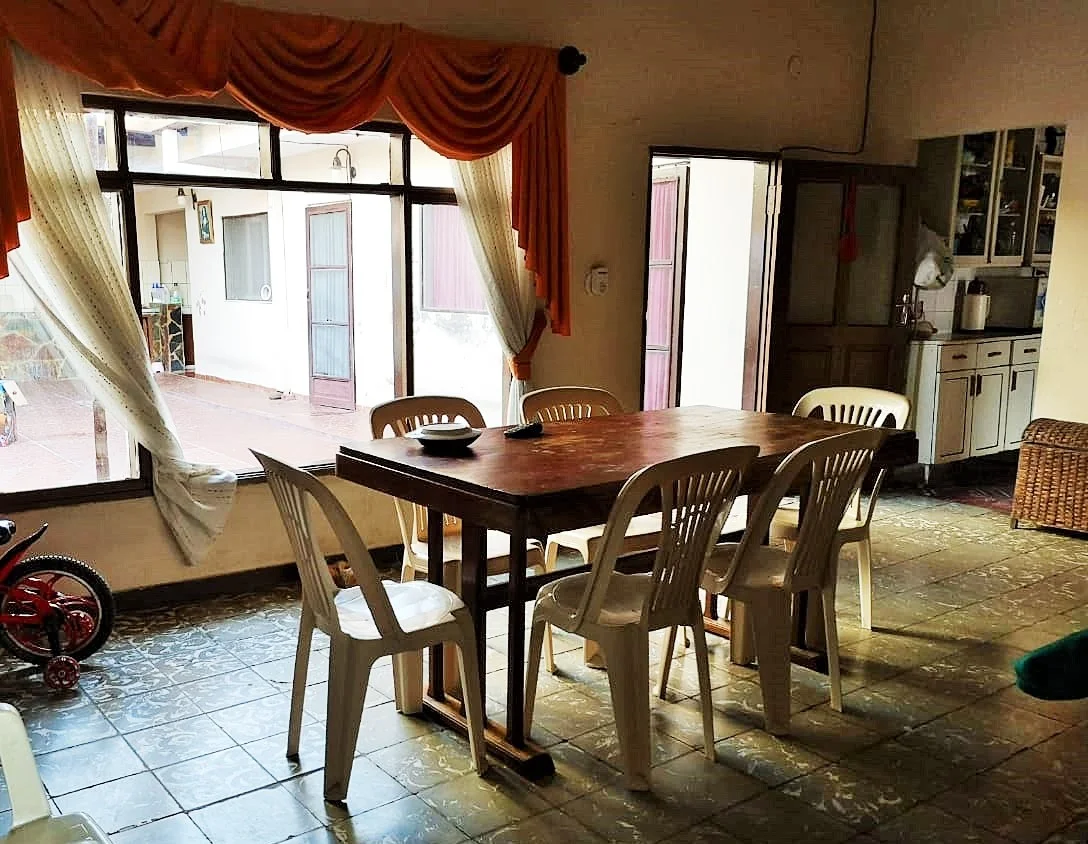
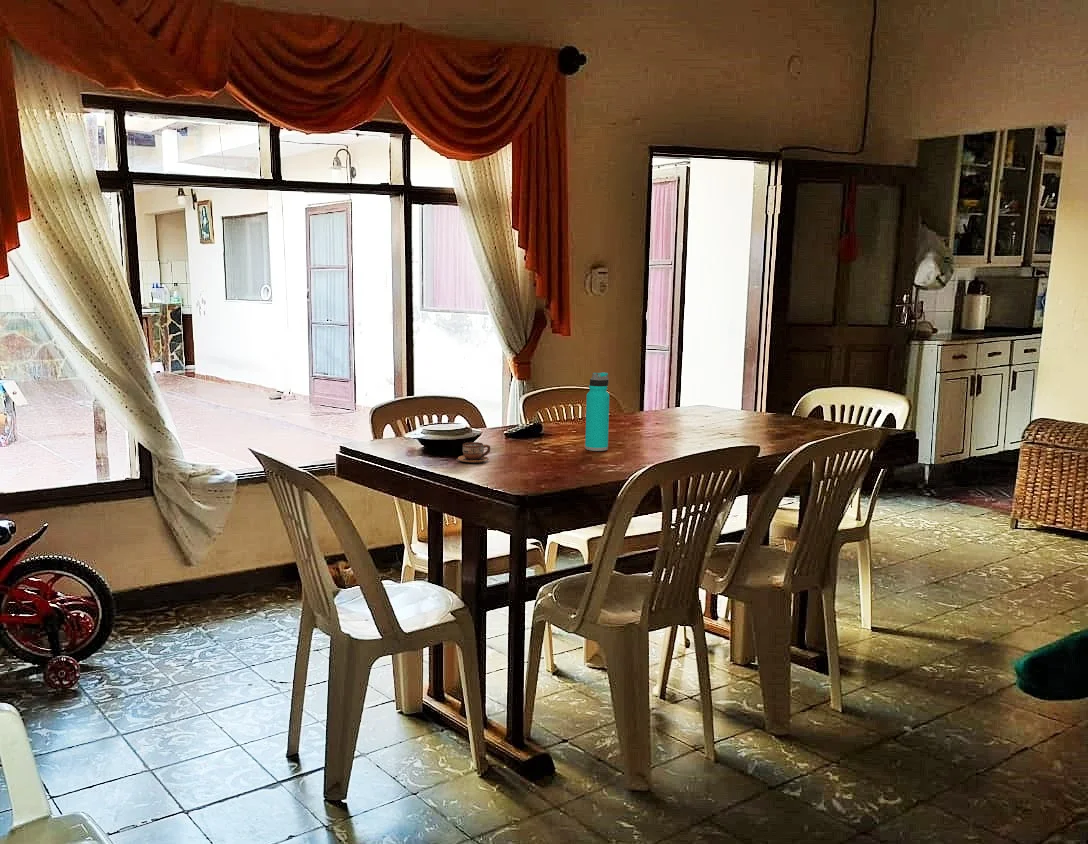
+ water bottle [584,371,610,452]
+ cup [457,441,491,464]
